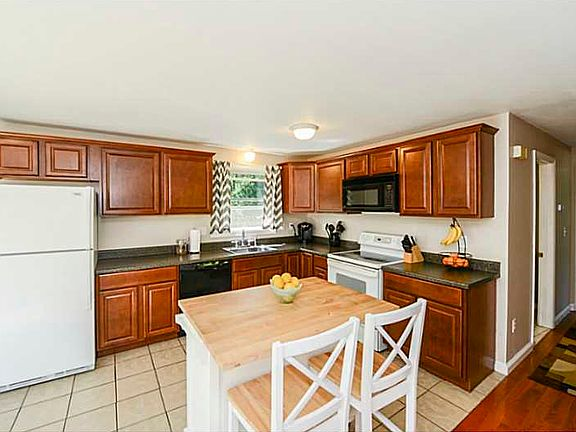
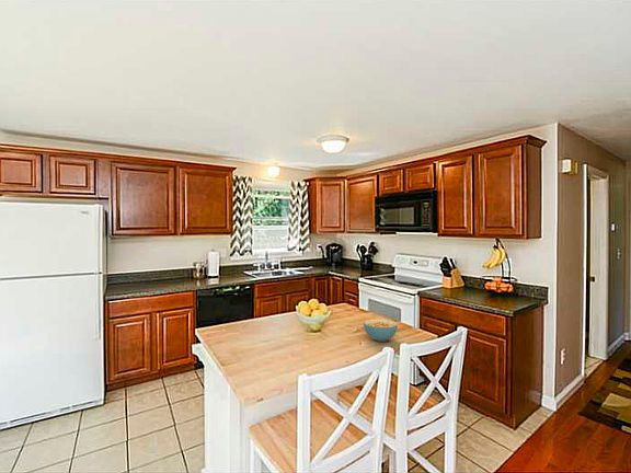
+ cereal bowl [363,318,399,343]
